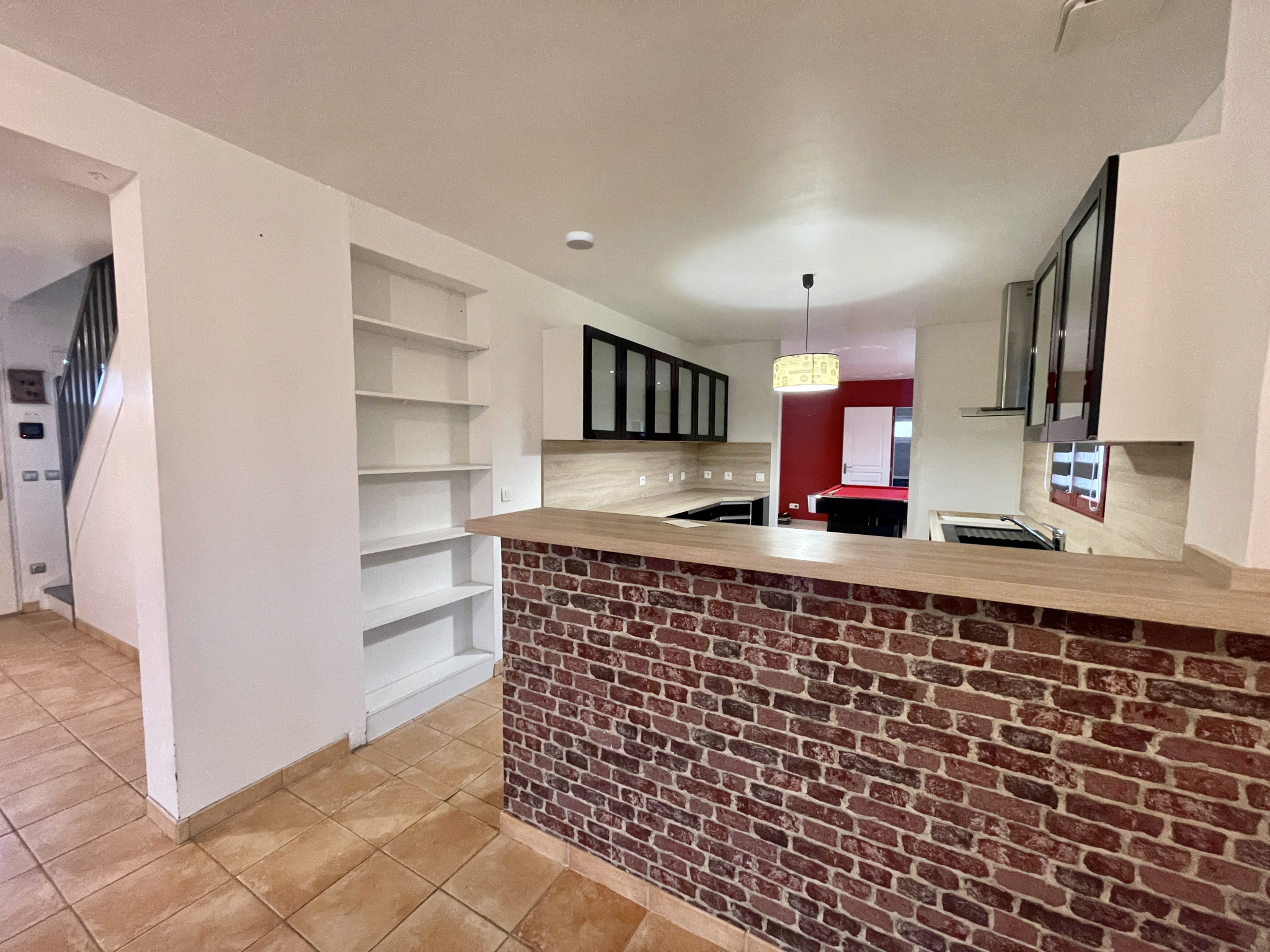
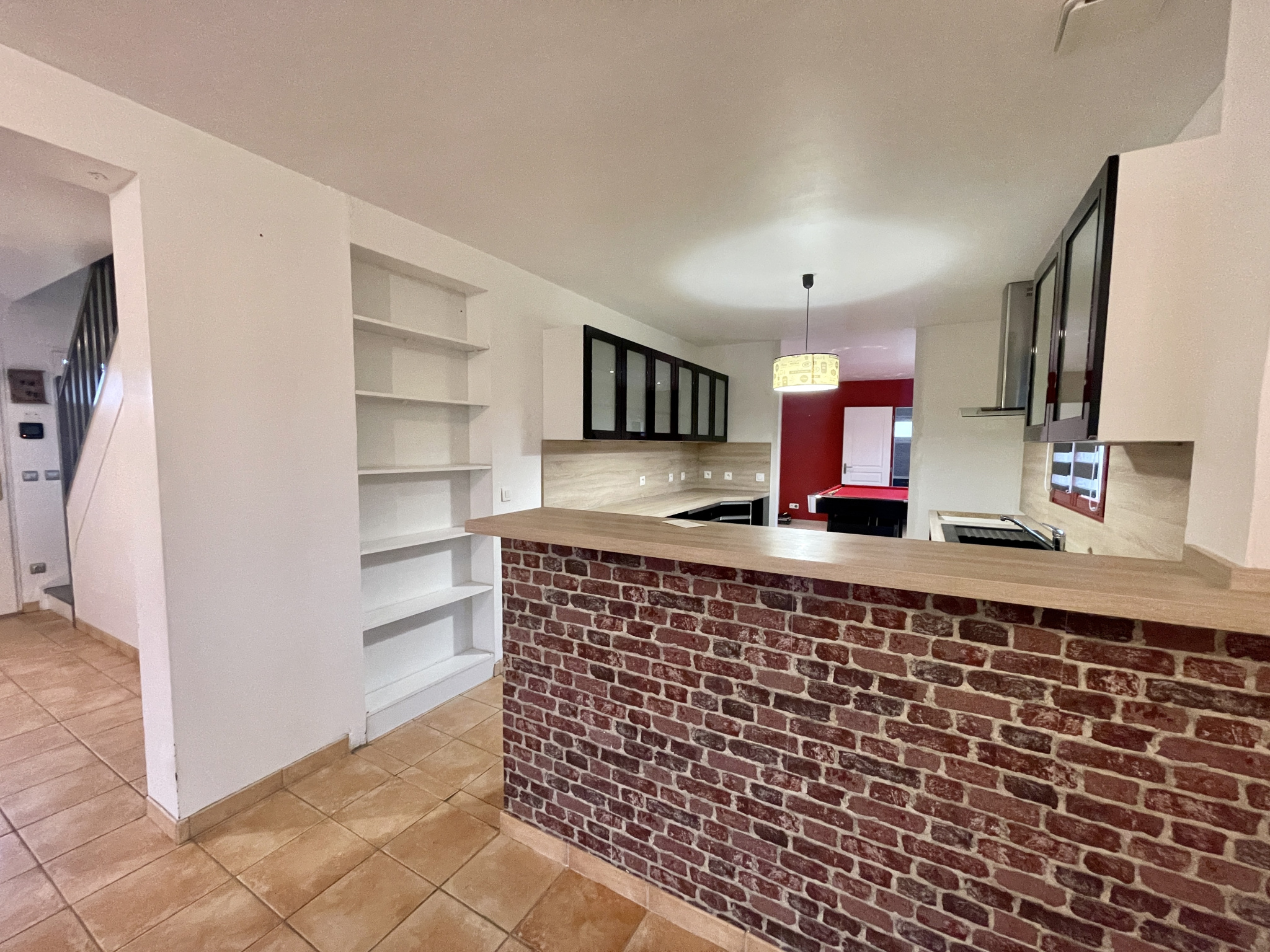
- smoke detector [565,231,595,250]
